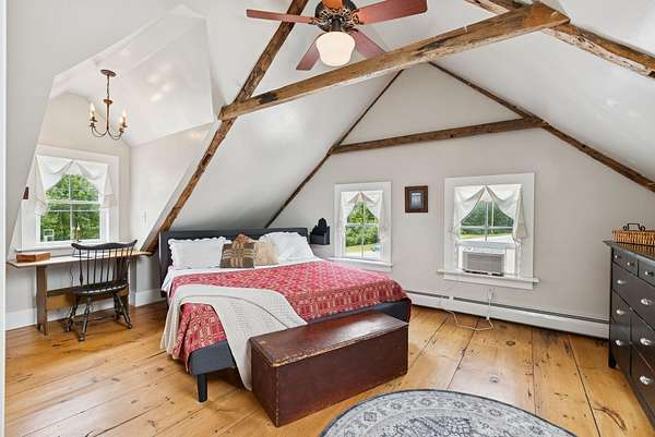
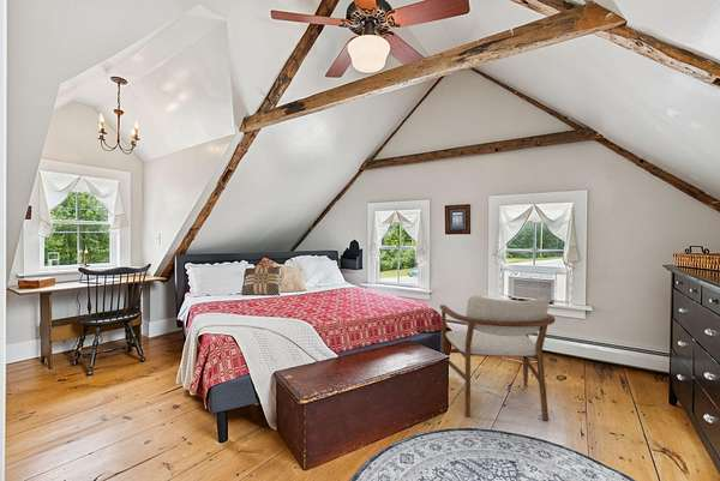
+ armchair [439,294,557,421]
